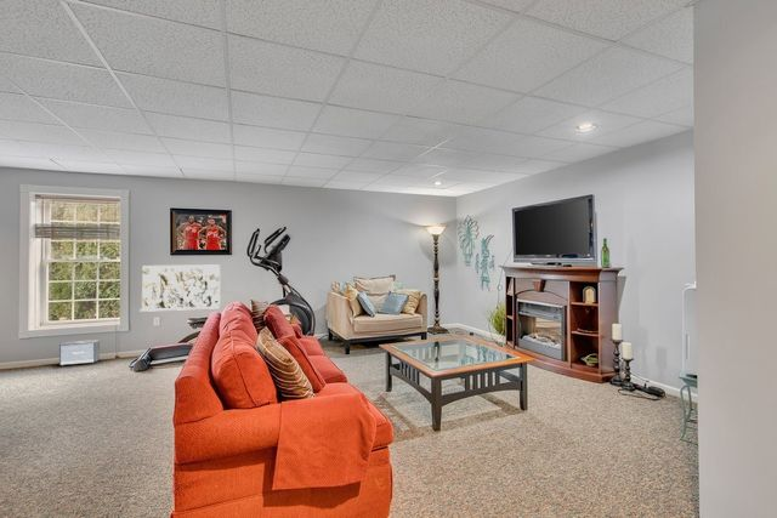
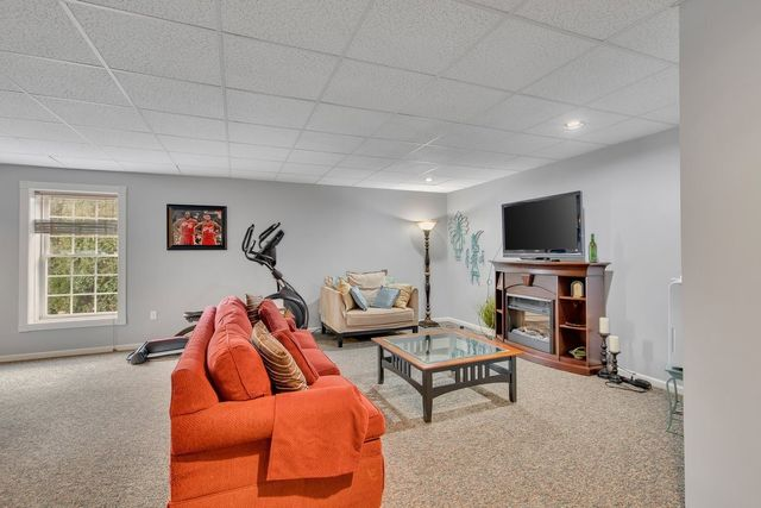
- relief sculpture [138,264,221,313]
- speaker [58,338,101,368]
